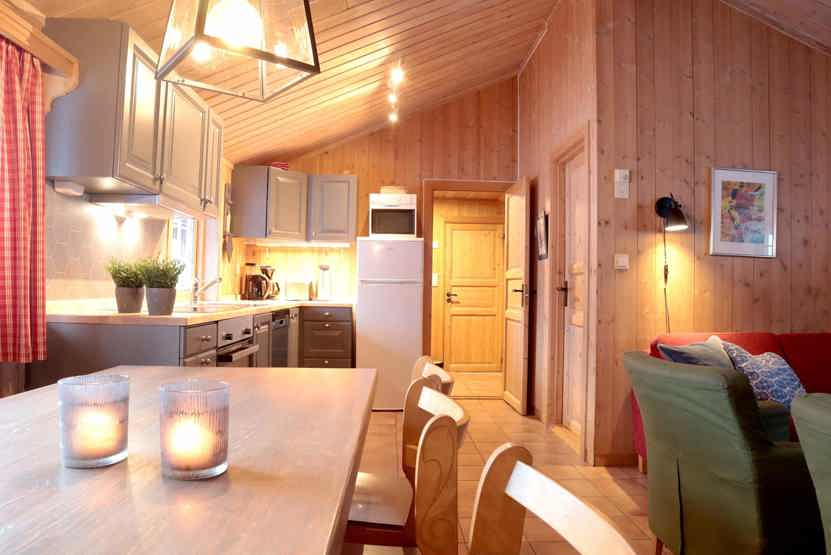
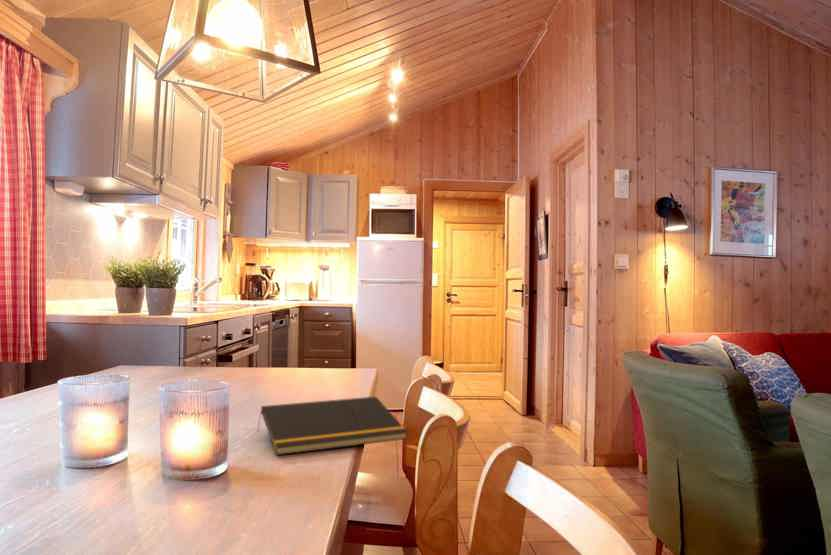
+ notepad [256,396,409,456]
